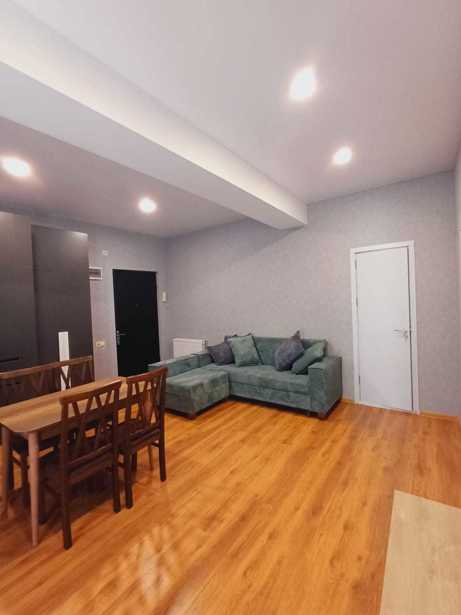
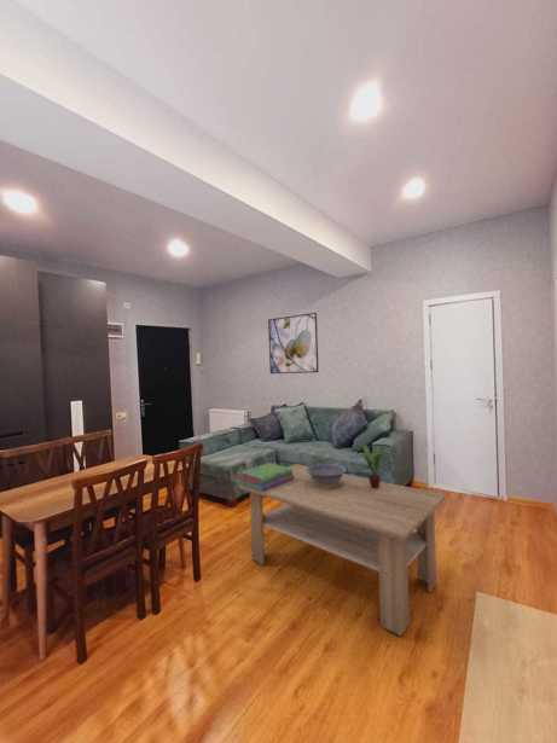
+ stack of books [237,462,294,492]
+ potted plant [355,443,398,488]
+ coffee table [238,463,447,637]
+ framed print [267,312,320,375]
+ decorative bowl [306,463,348,487]
